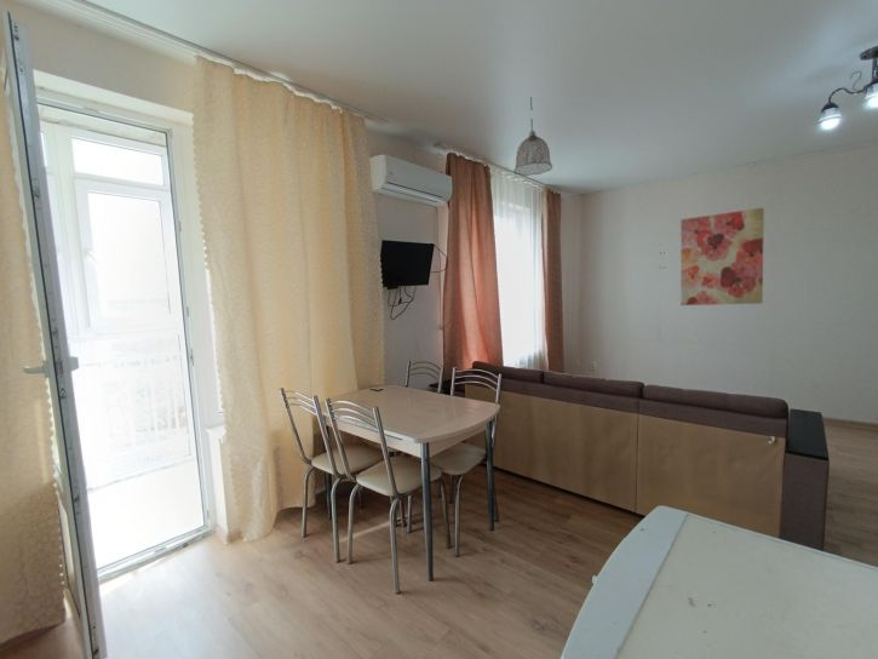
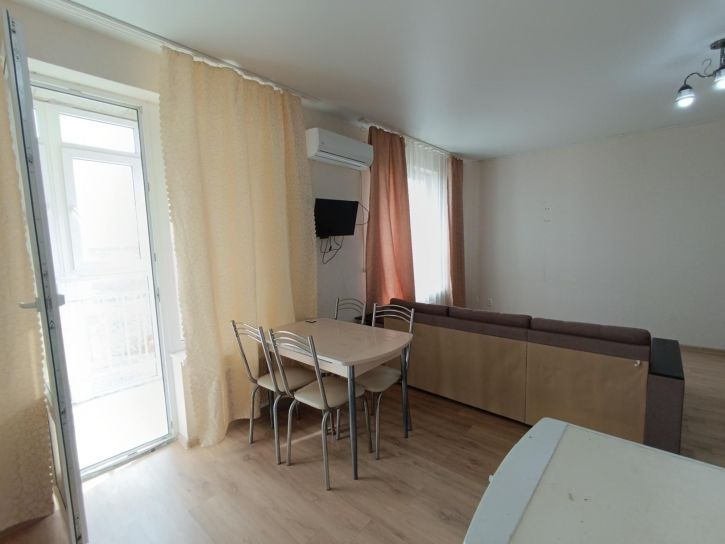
- pendant lamp [512,96,553,177]
- wall art [679,206,765,306]
